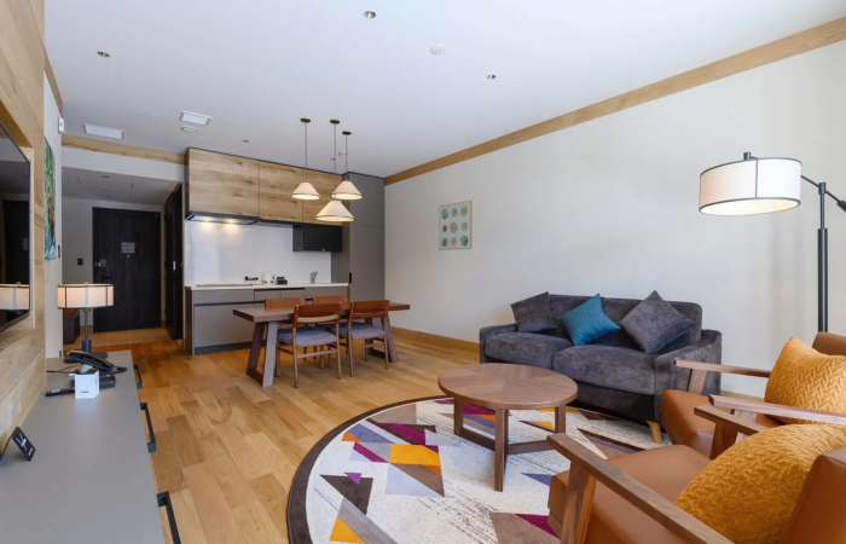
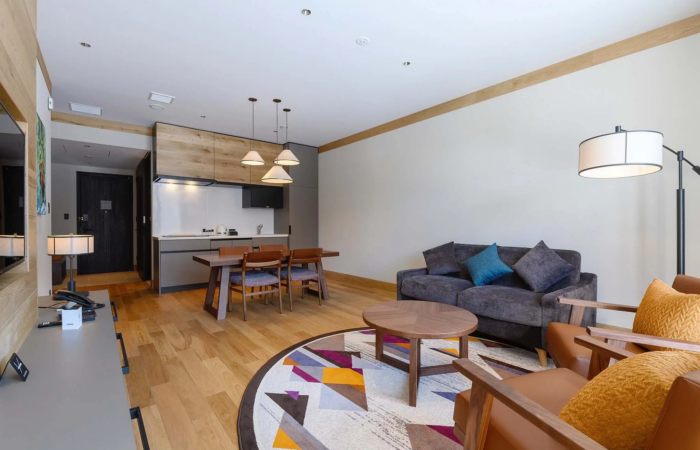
- wall art [438,199,473,251]
